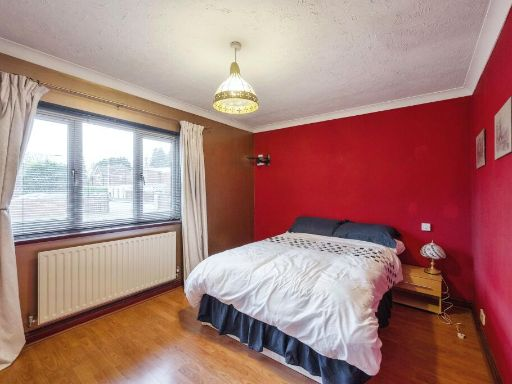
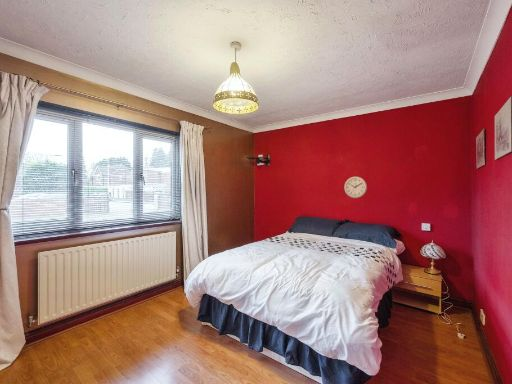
+ wall clock [343,176,368,199]
